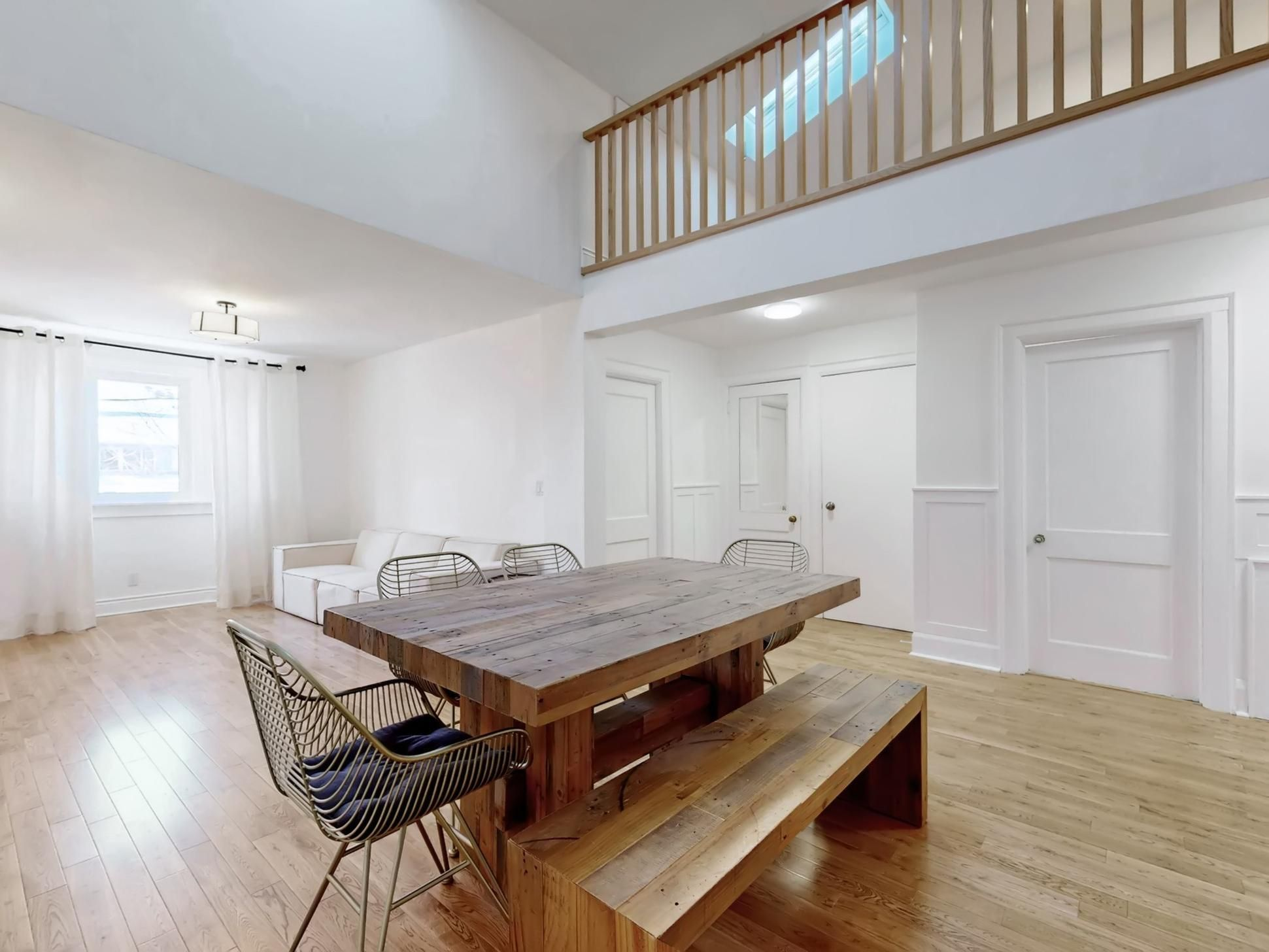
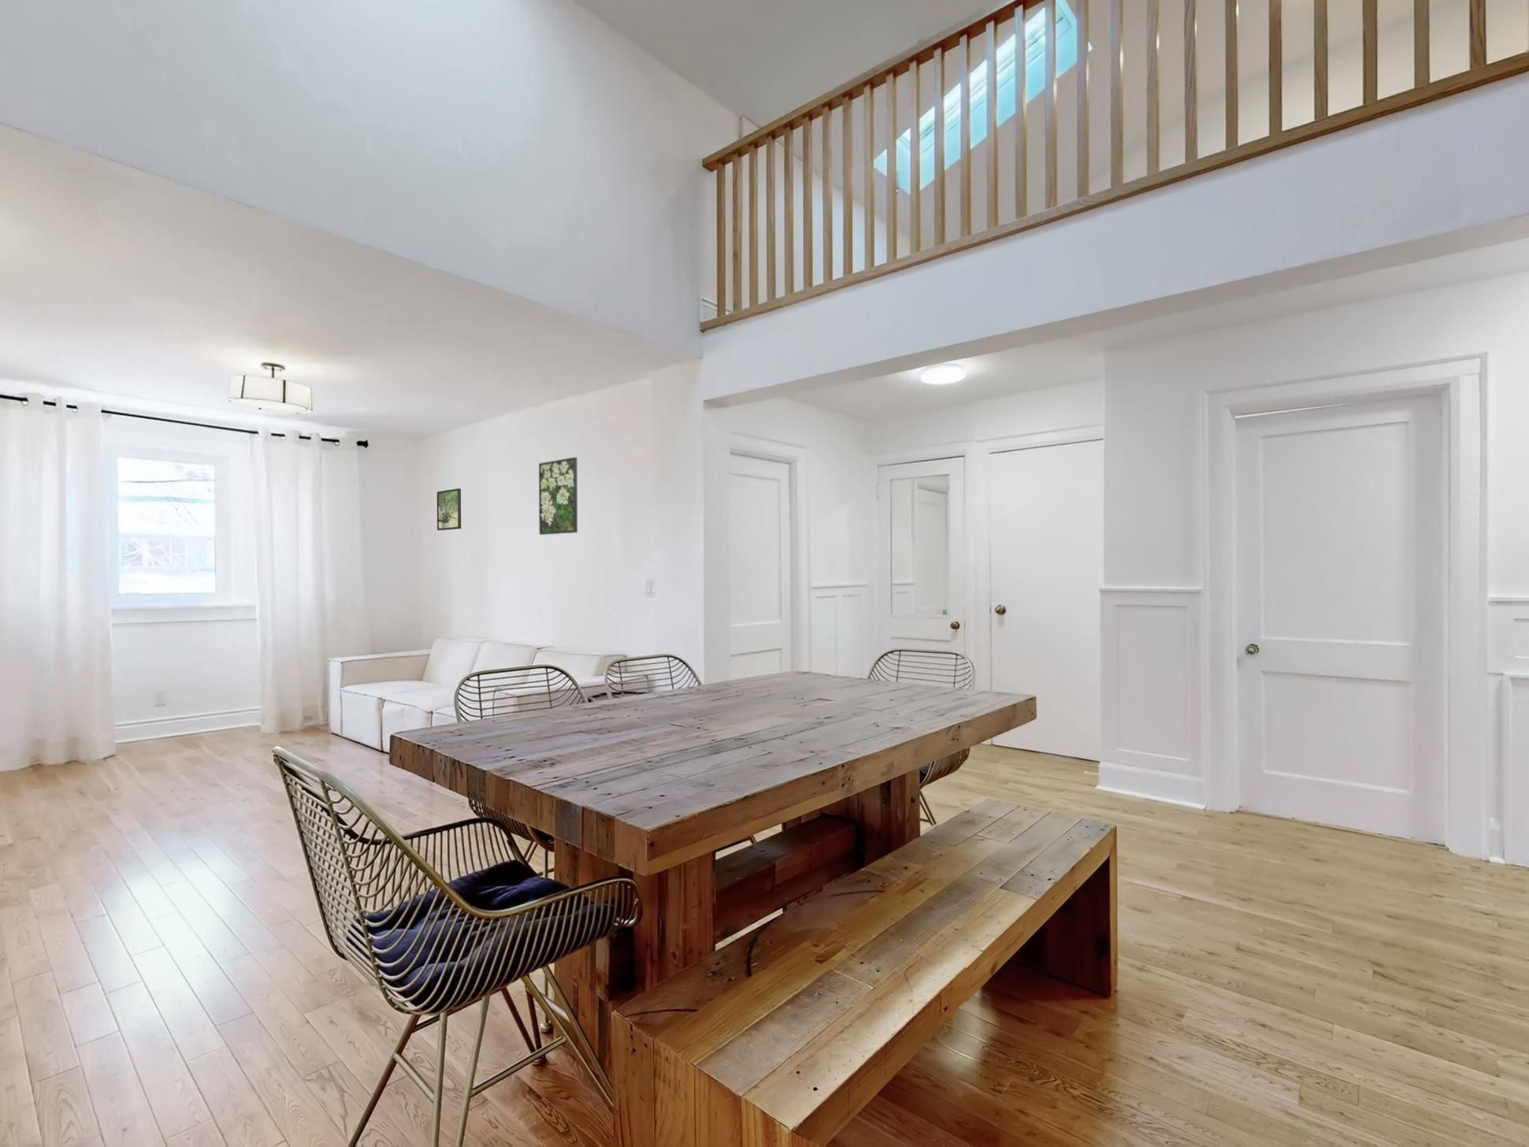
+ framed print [539,457,578,536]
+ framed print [436,488,461,531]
